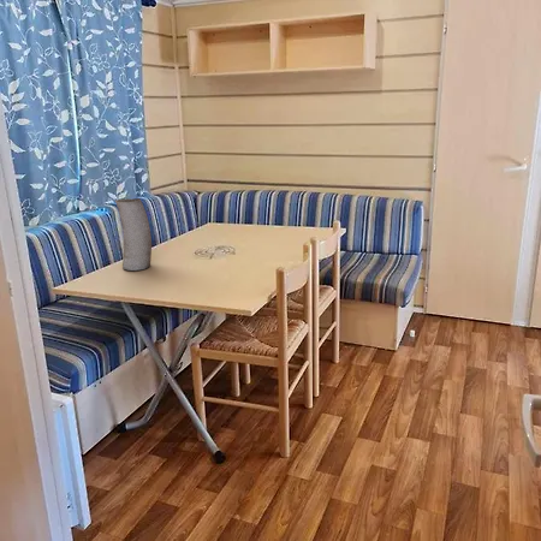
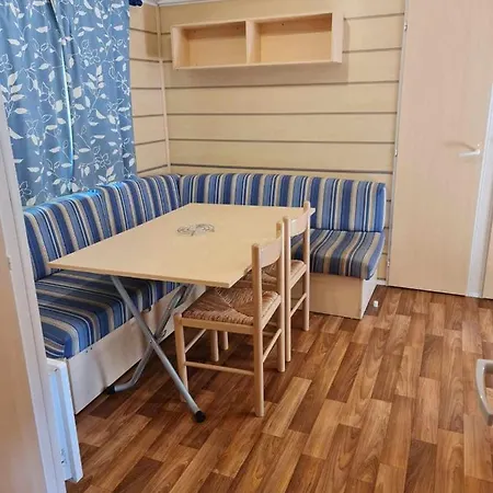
- vase [114,197,153,272]
